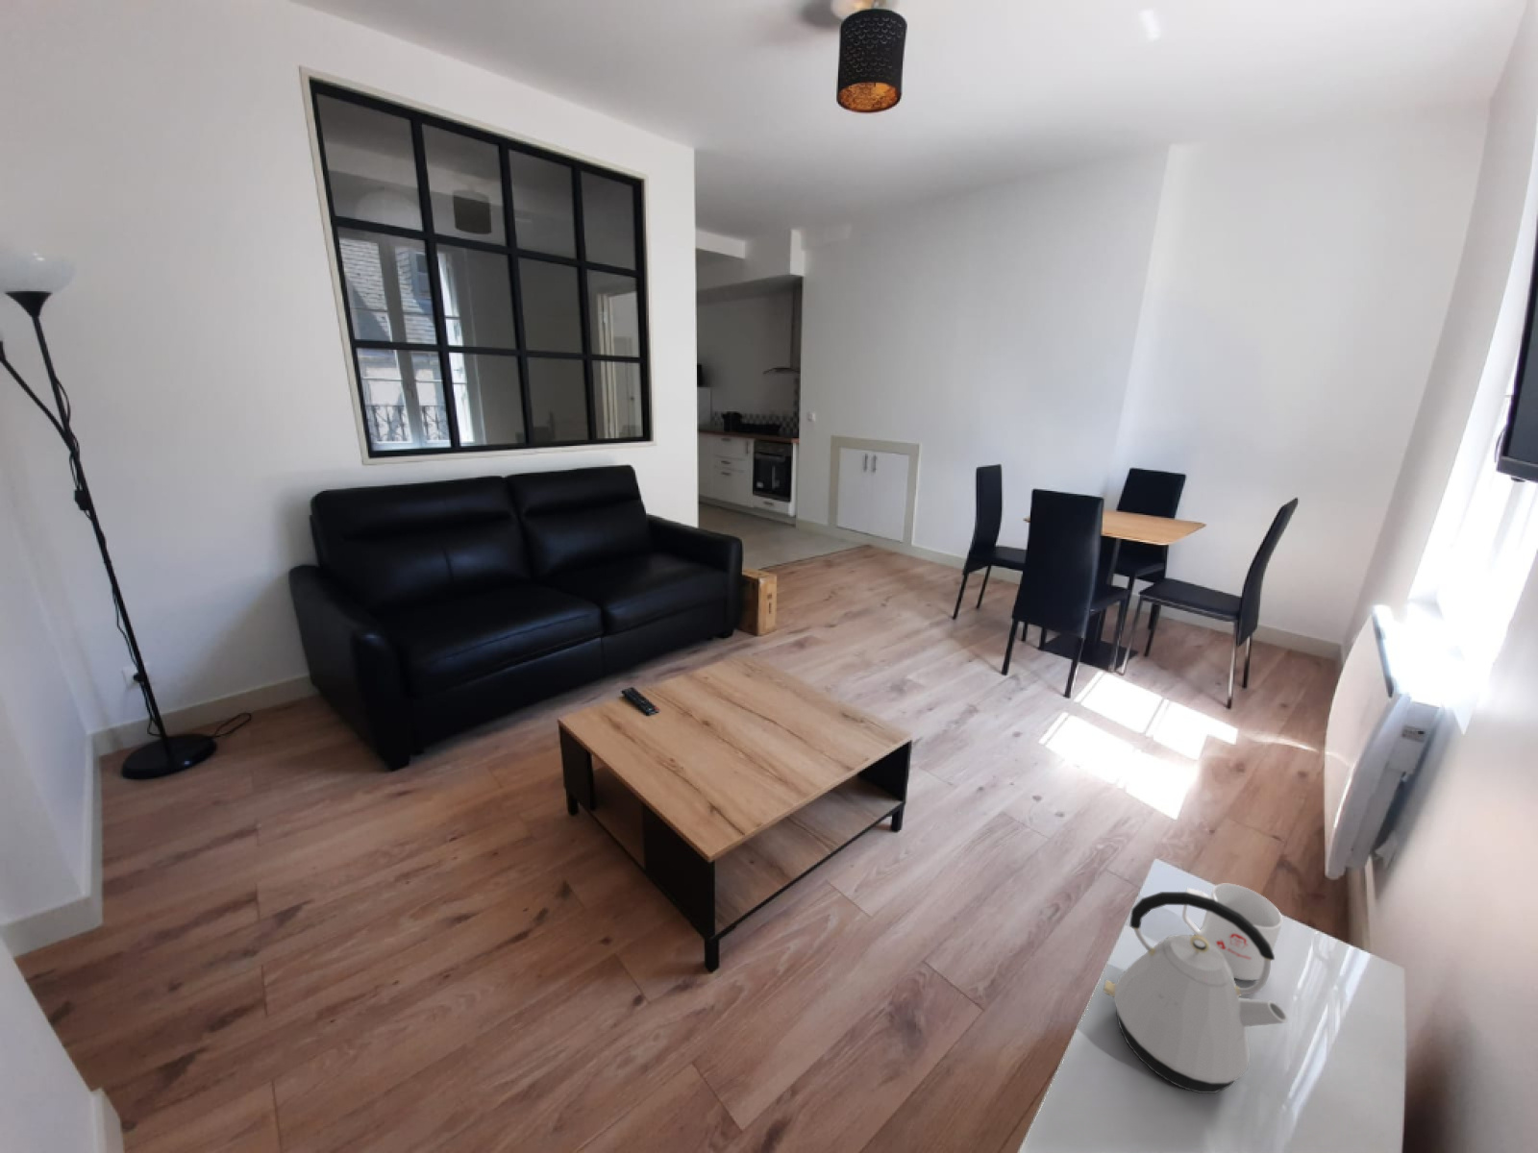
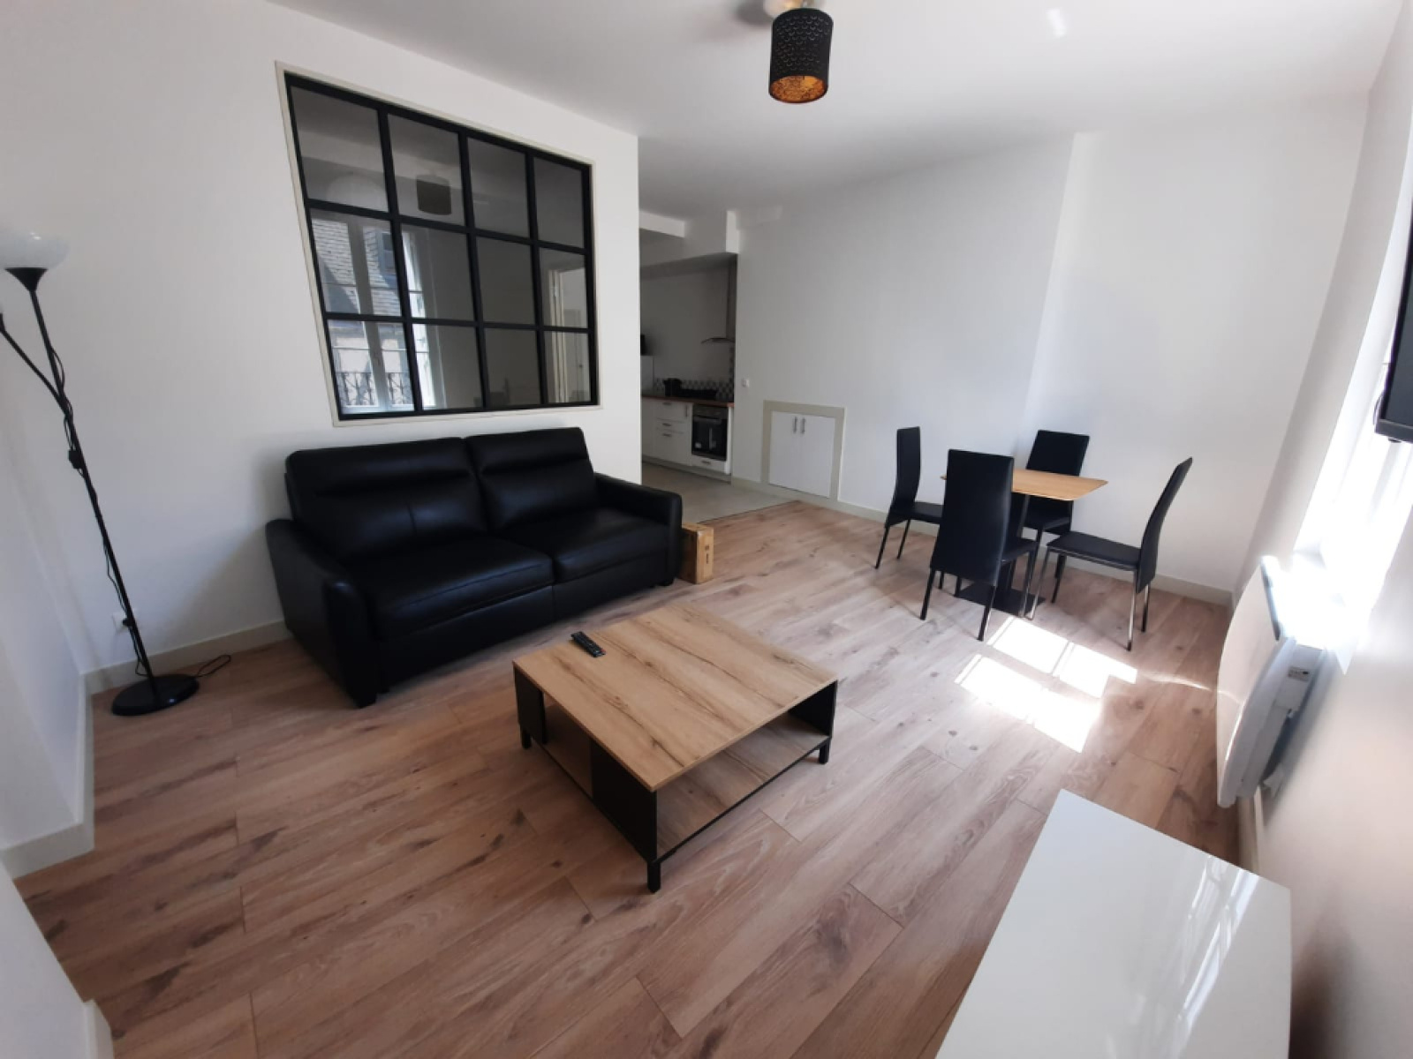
- mug [1182,883,1284,981]
- kettle [1102,890,1289,1095]
